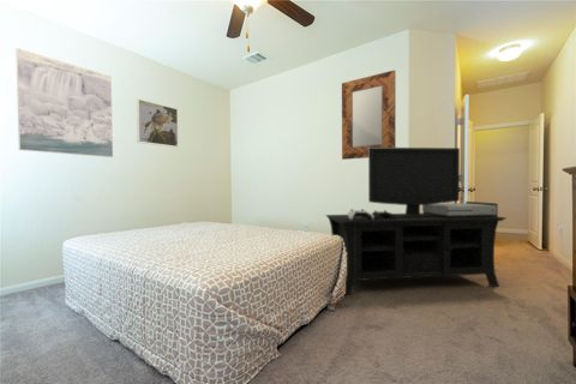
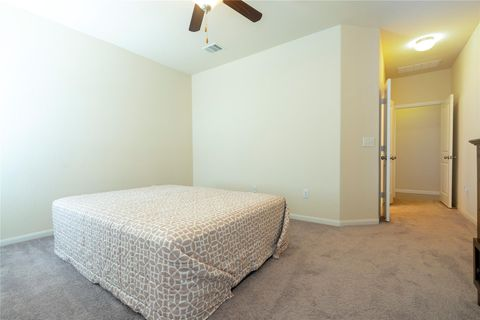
- media console [325,146,509,296]
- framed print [14,47,114,158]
- home mirror [341,68,397,161]
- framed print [136,98,180,149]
